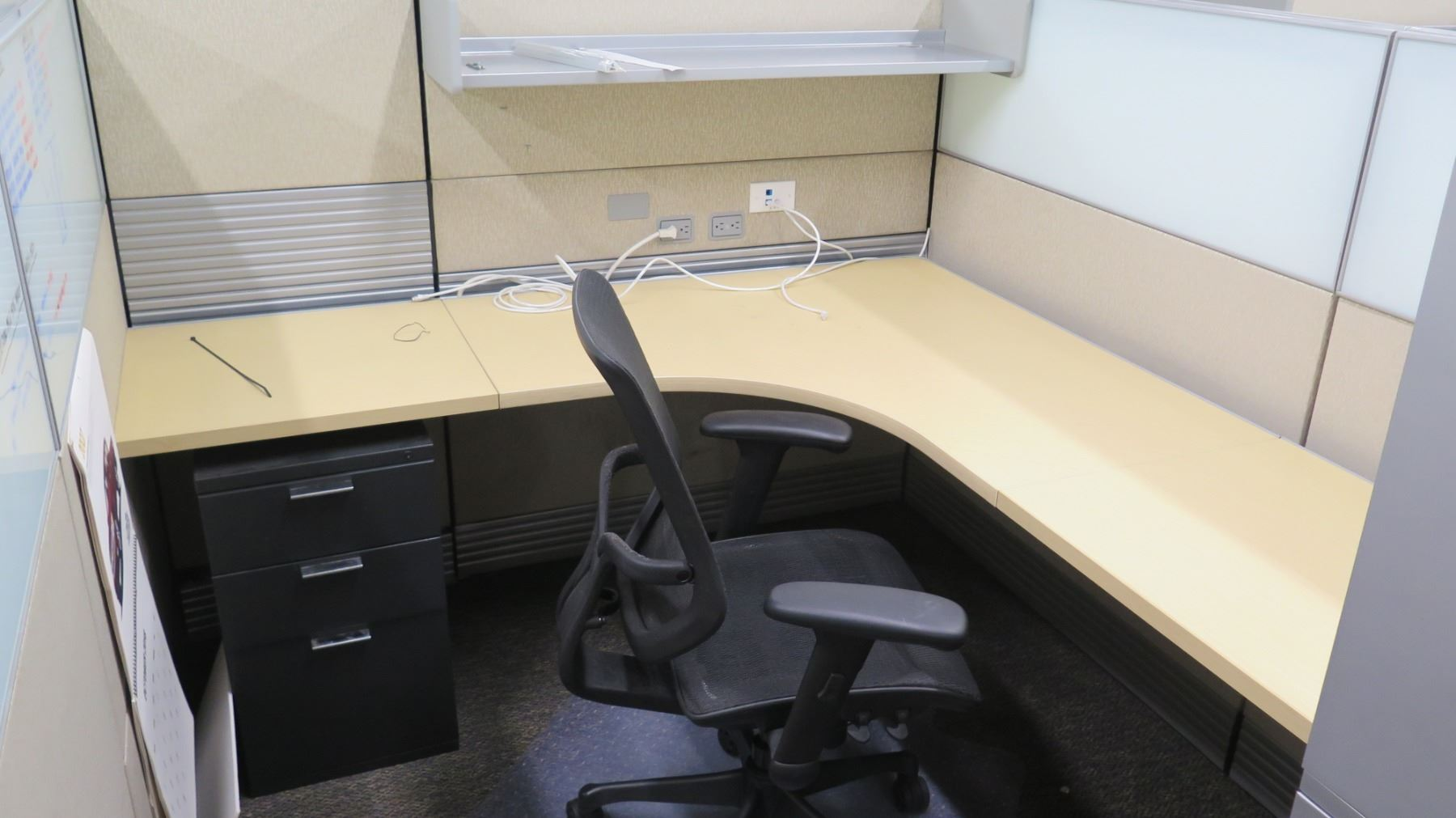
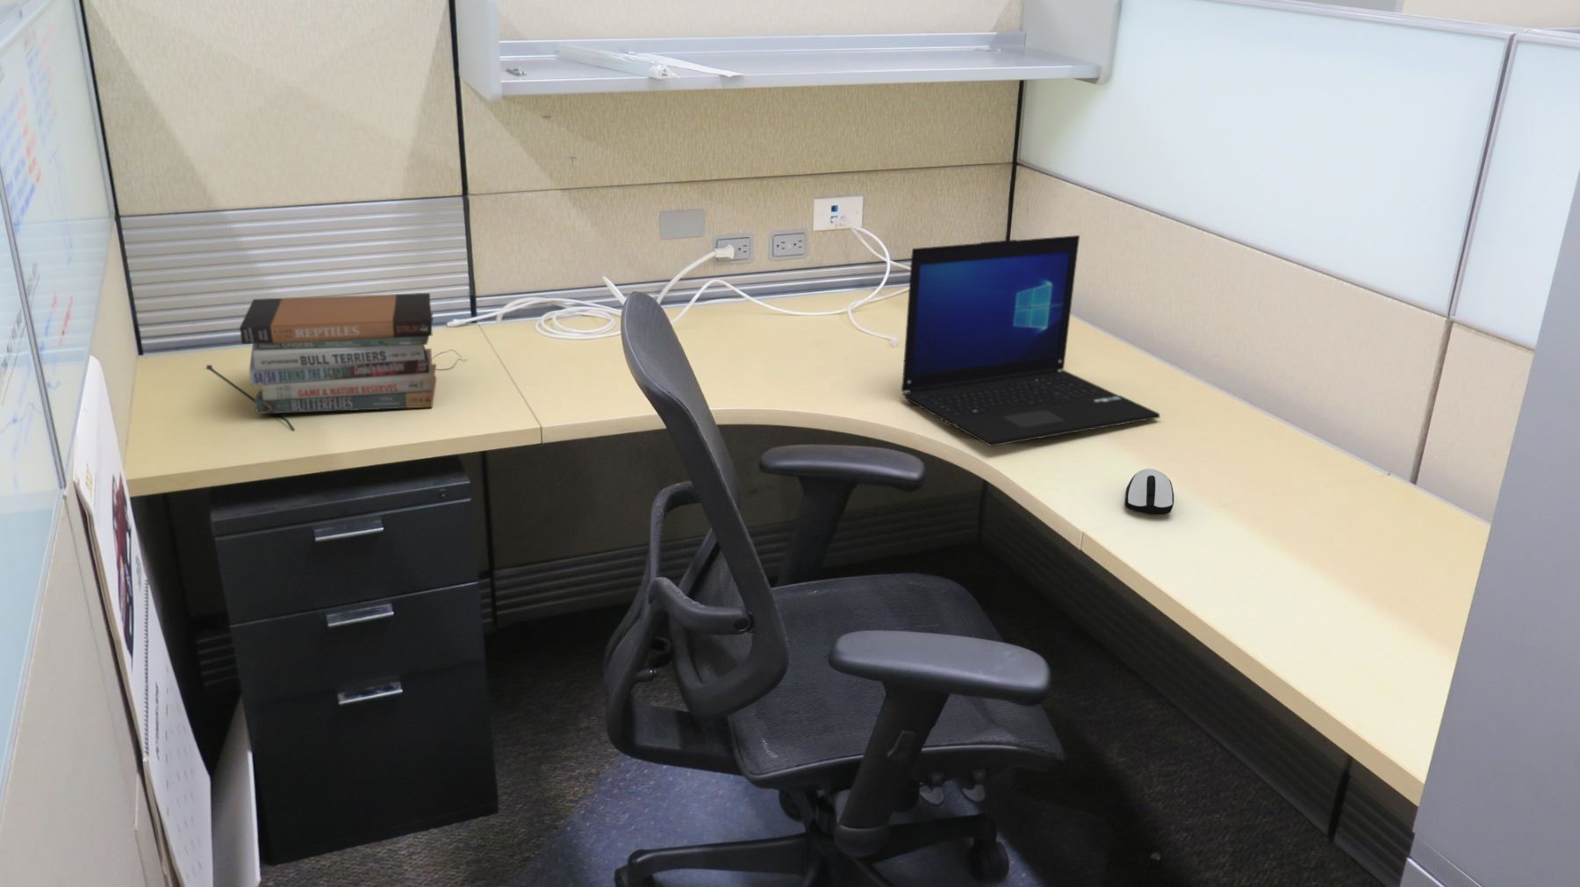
+ computer mouse [1123,467,1174,516]
+ laptop [901,234,1161,448]
+ book stack [239,292,437,415]
